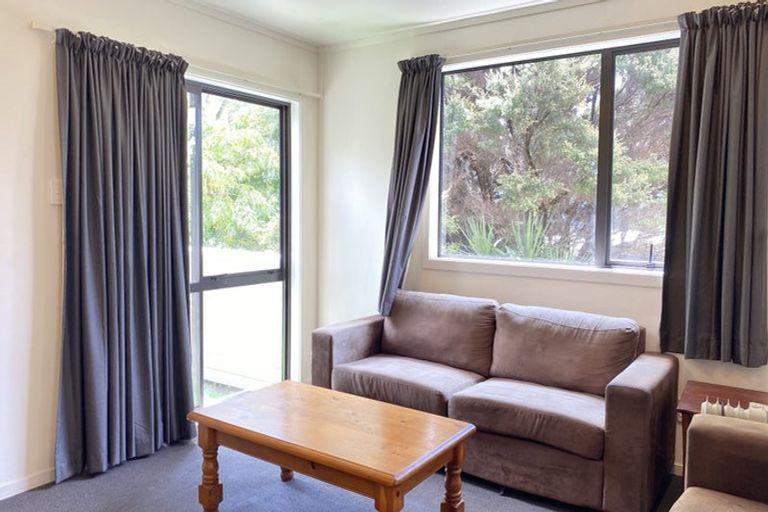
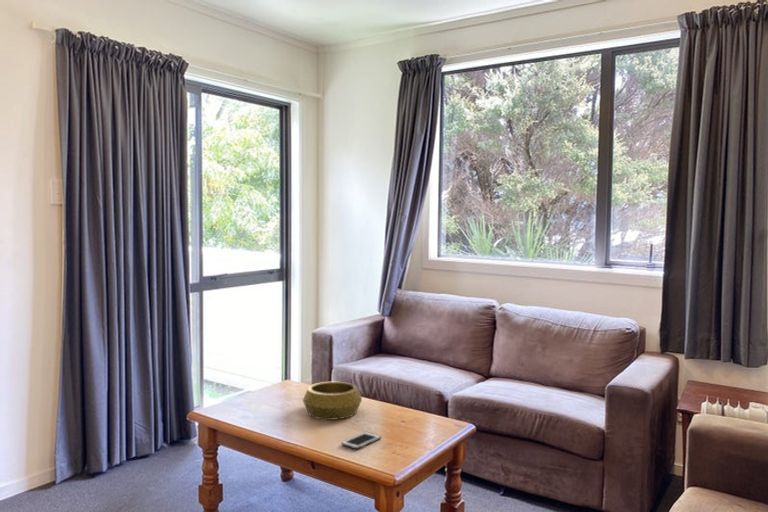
+ decorative bowl [302,381,363,421]
+ cell phone [340,431,382,450]
